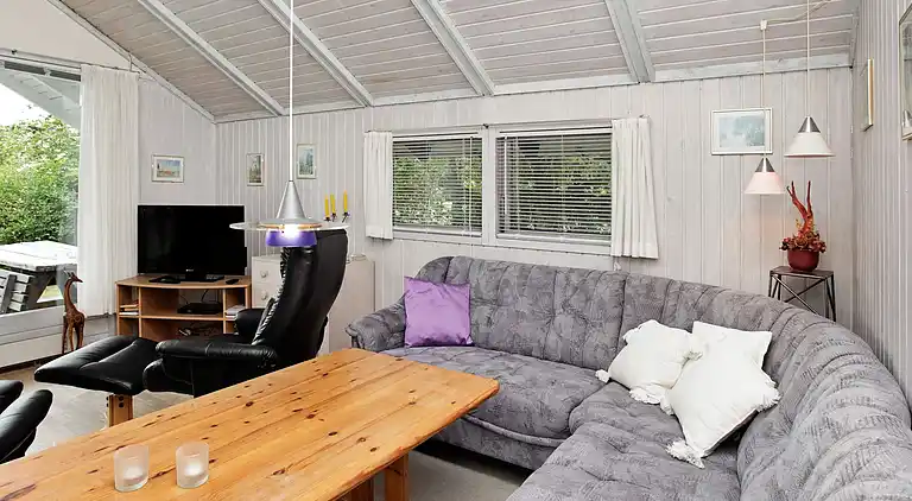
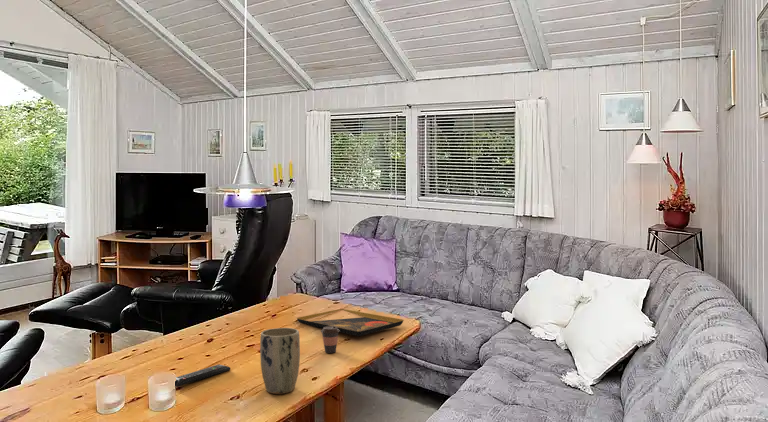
+ plant pot [259,327,301,395]
+ remote control [174,363,231,388]
+ coffee cup [320,326,340,354]
+ decorative tray [296,308,405,337]
